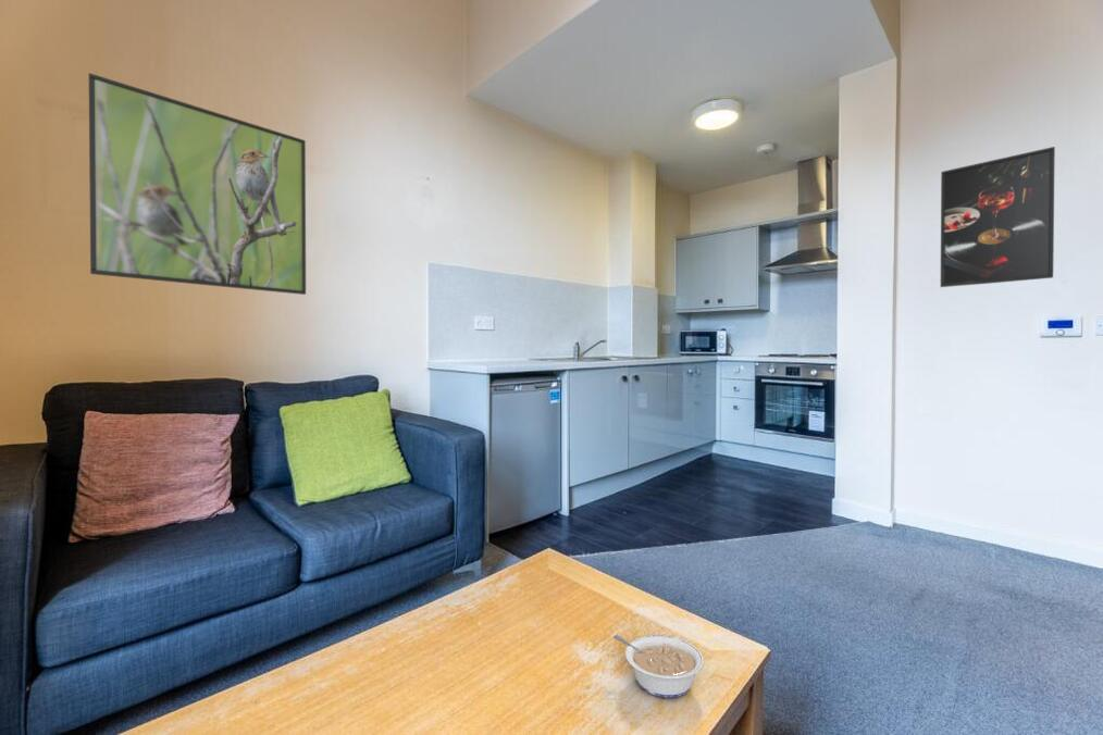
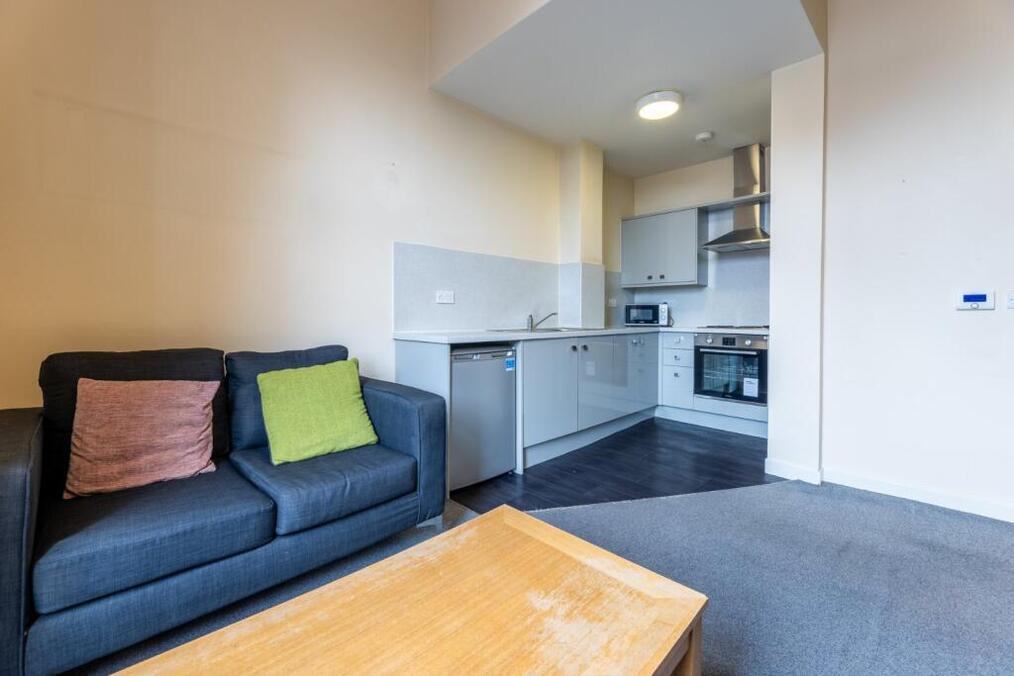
- legume [612,633,705,699]
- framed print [88,72,307,296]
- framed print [939,146,1056,288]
